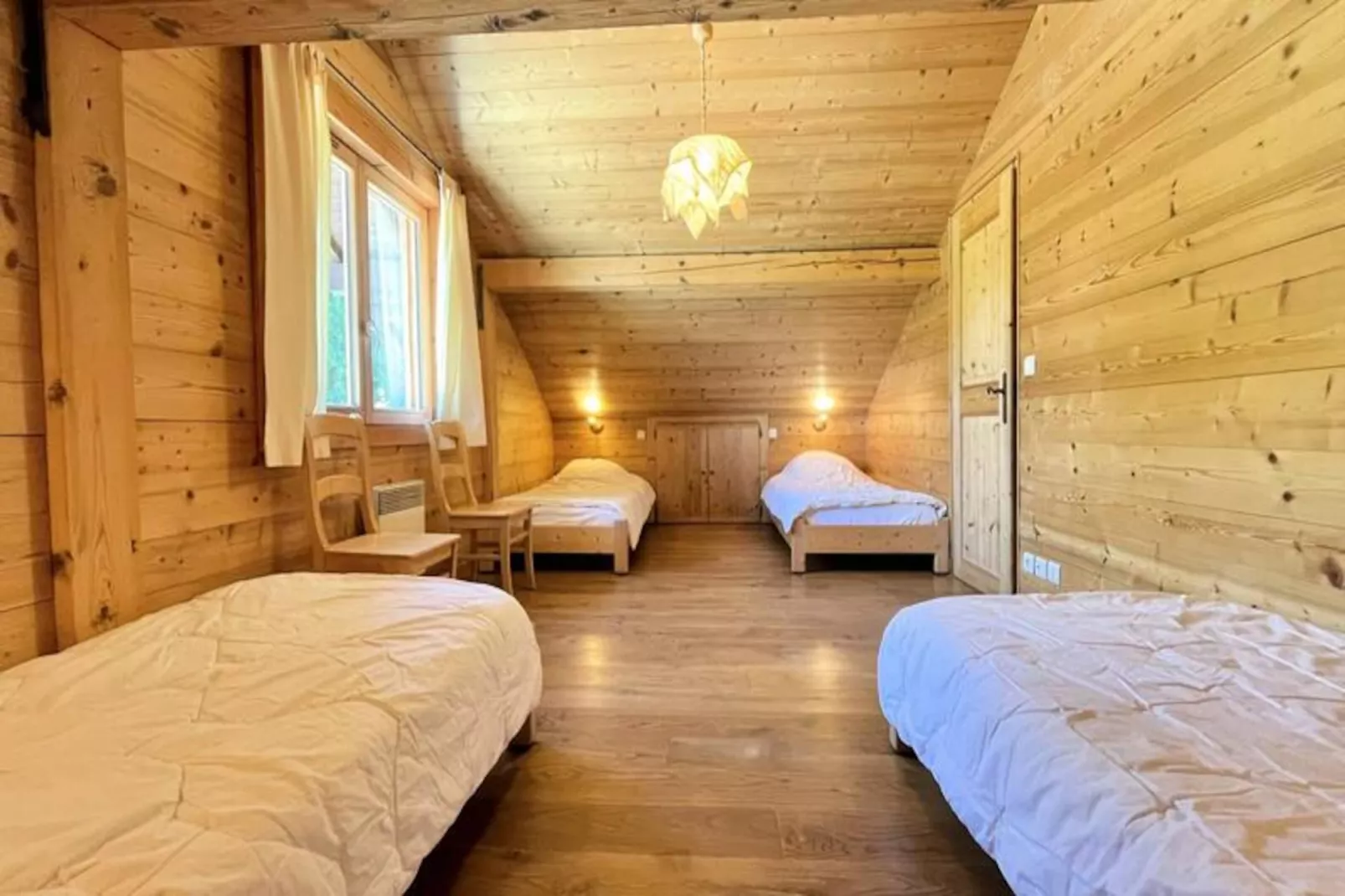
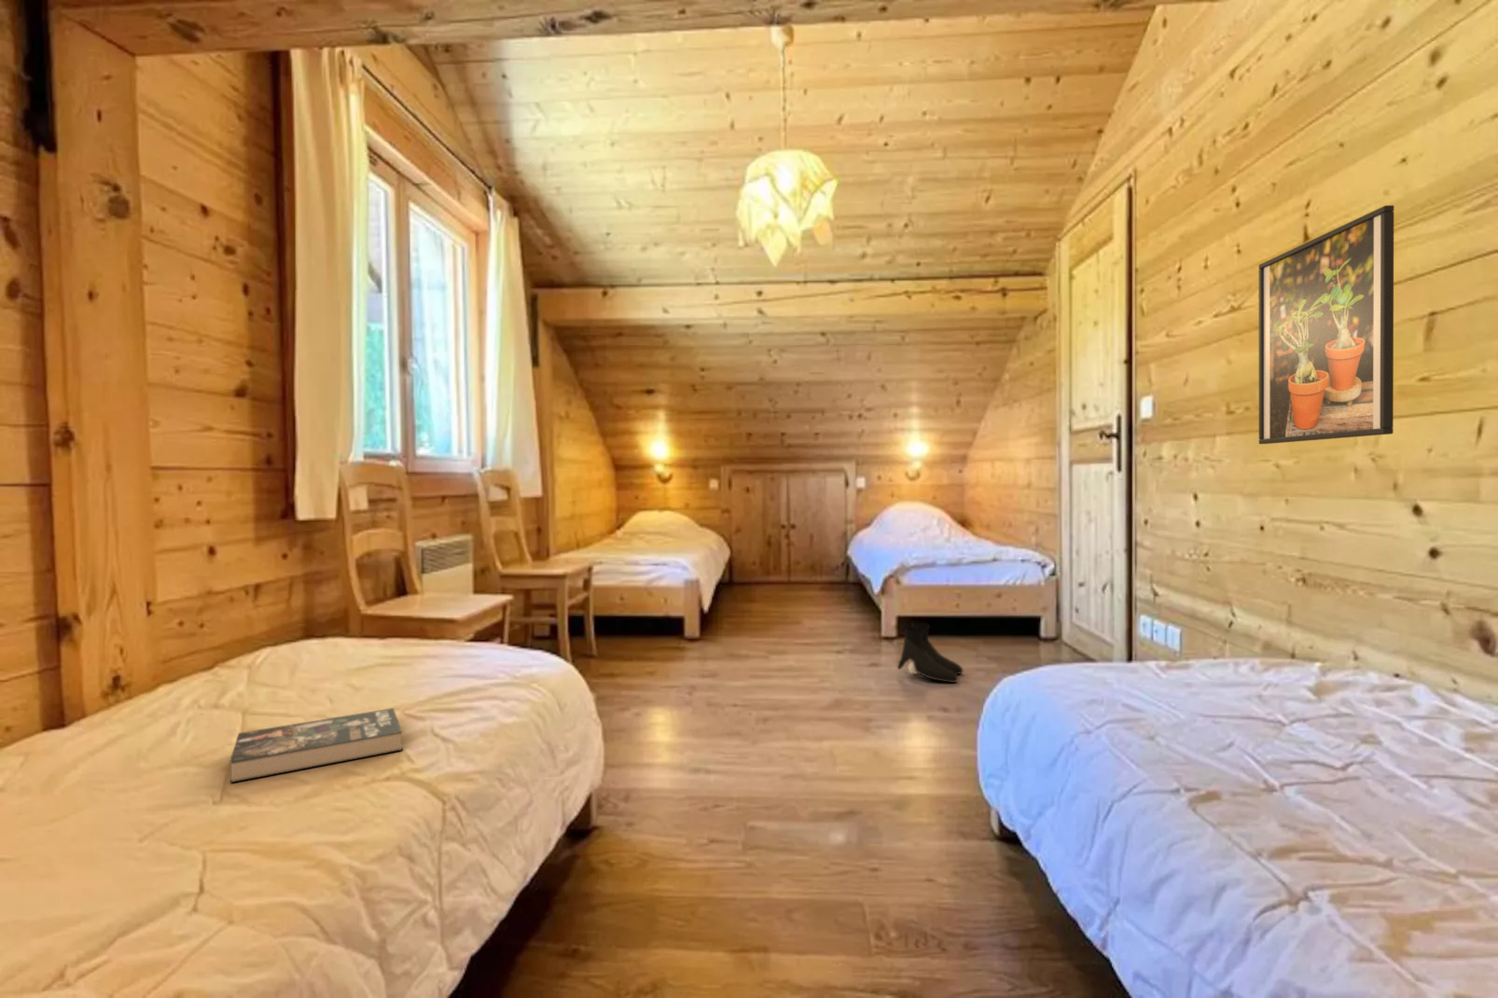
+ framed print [1259,204,1394,444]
+ boots [897,620,965,684]
+ book [228,707,404,783]
